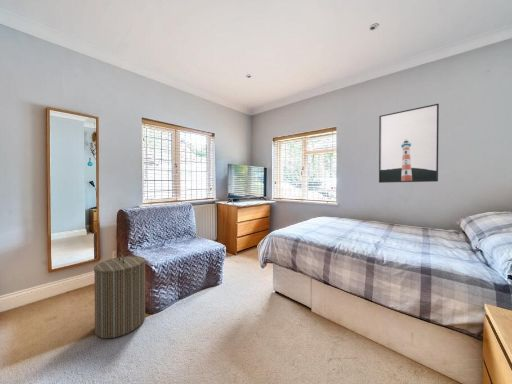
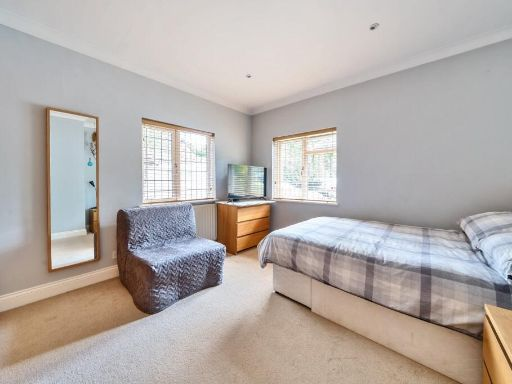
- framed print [378,103,440,184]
- laundry hamper [93,252,146,339]
